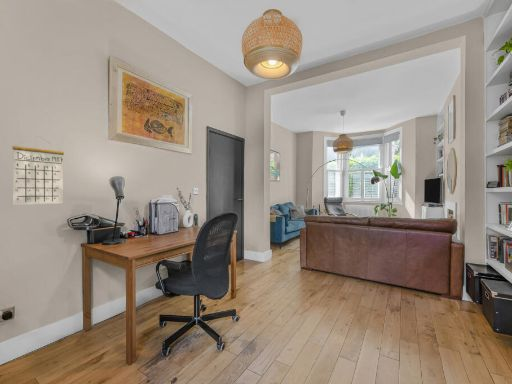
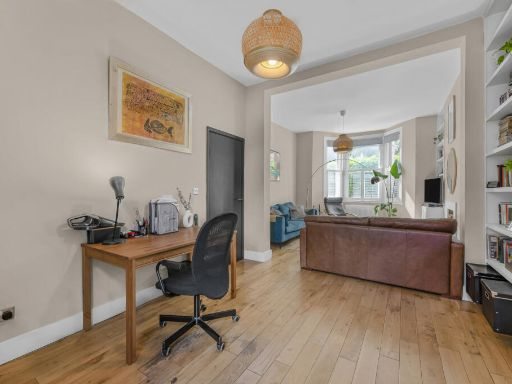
- calendar [11,135,65,206]
